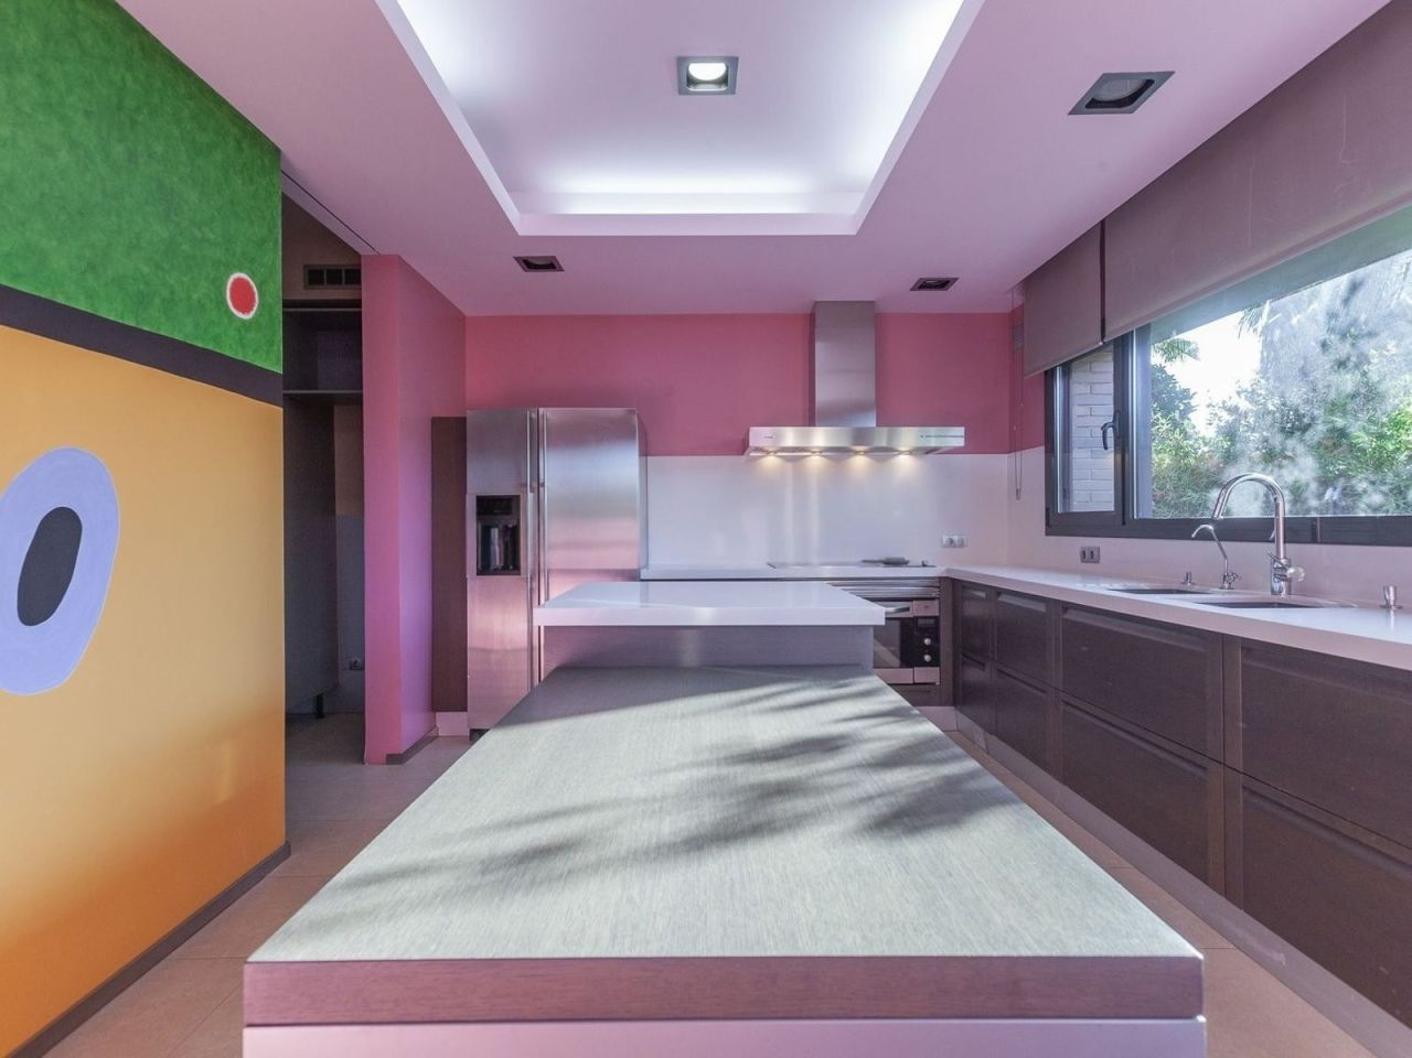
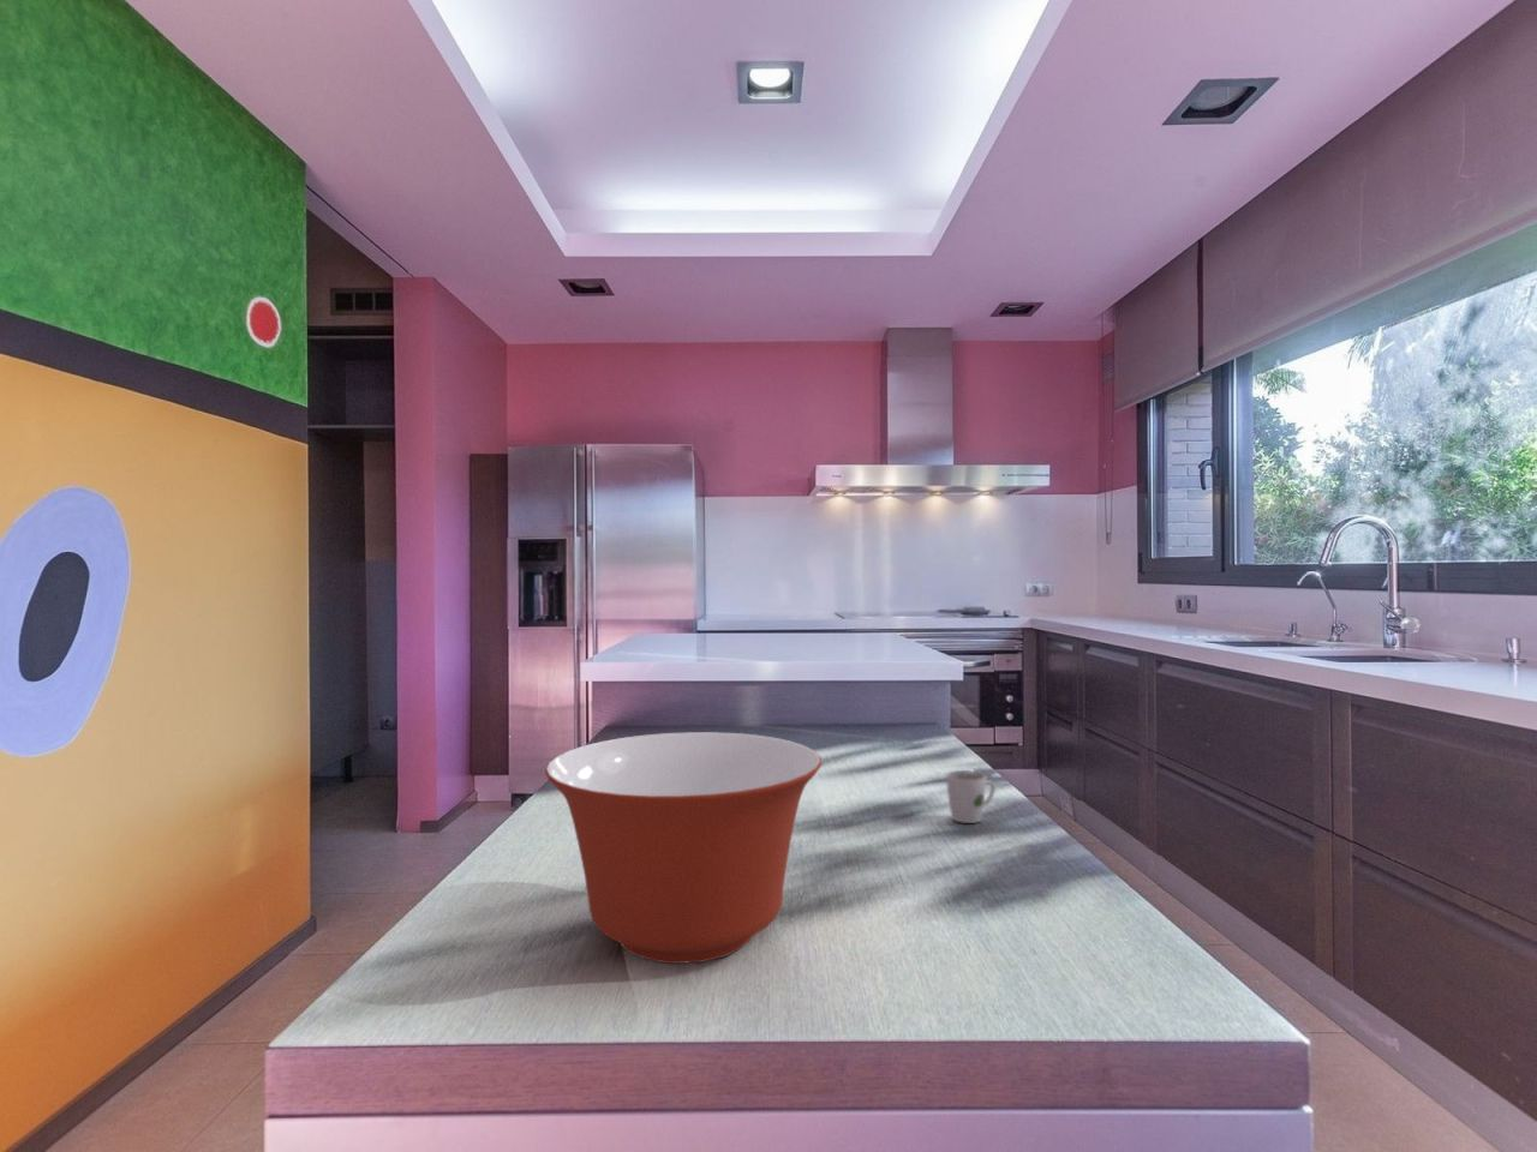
+ cup [945,765,997,824]
+ mixing bowl [543,731,823,964]
